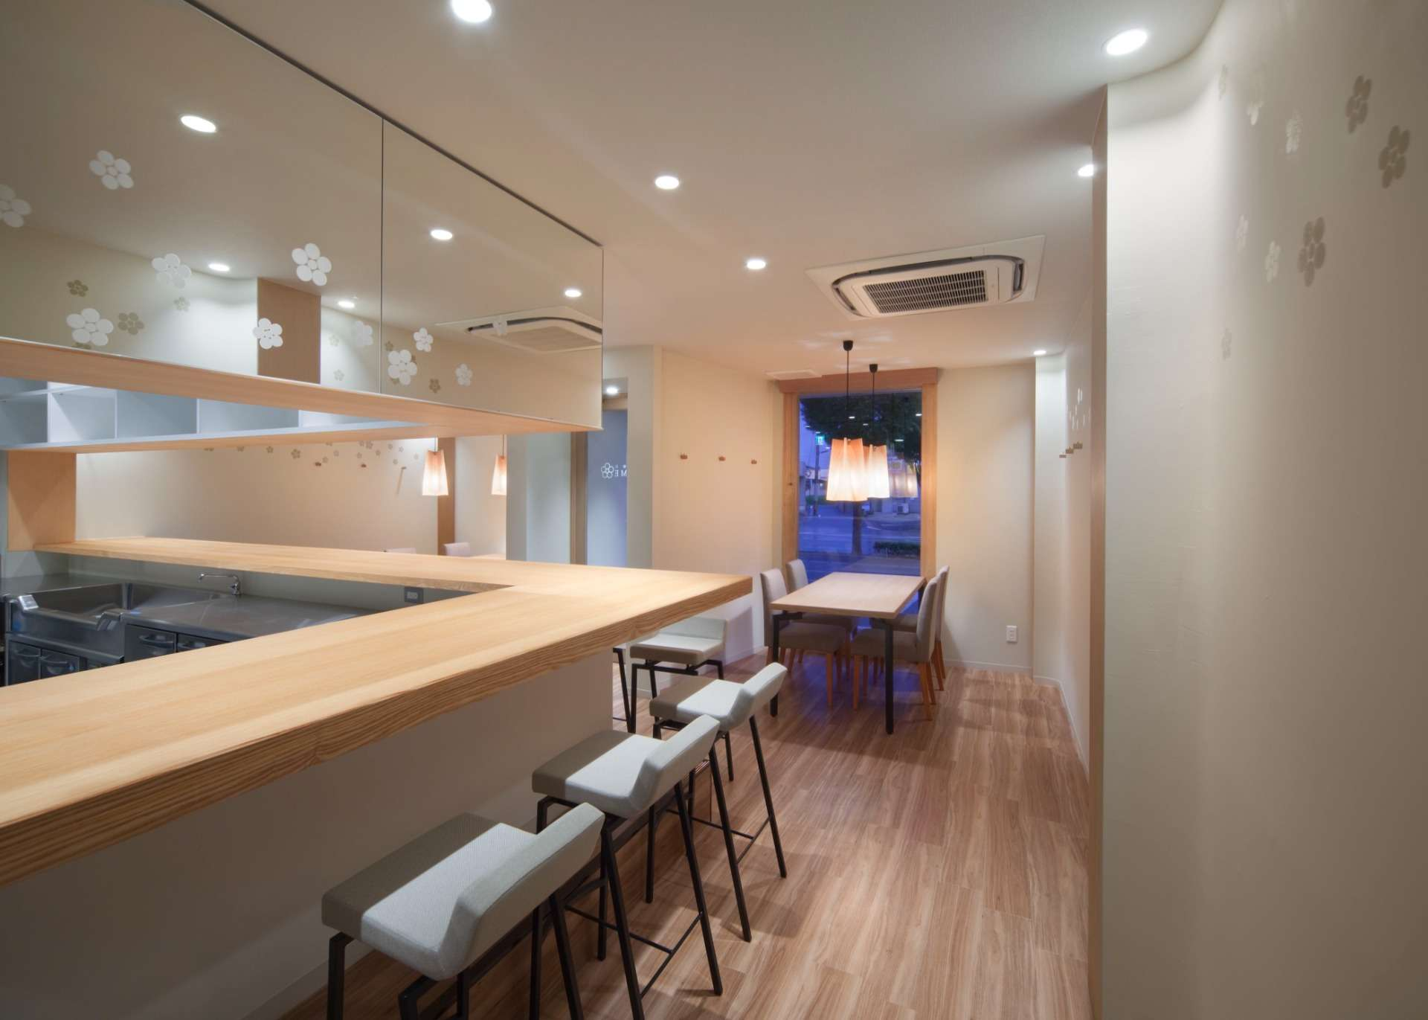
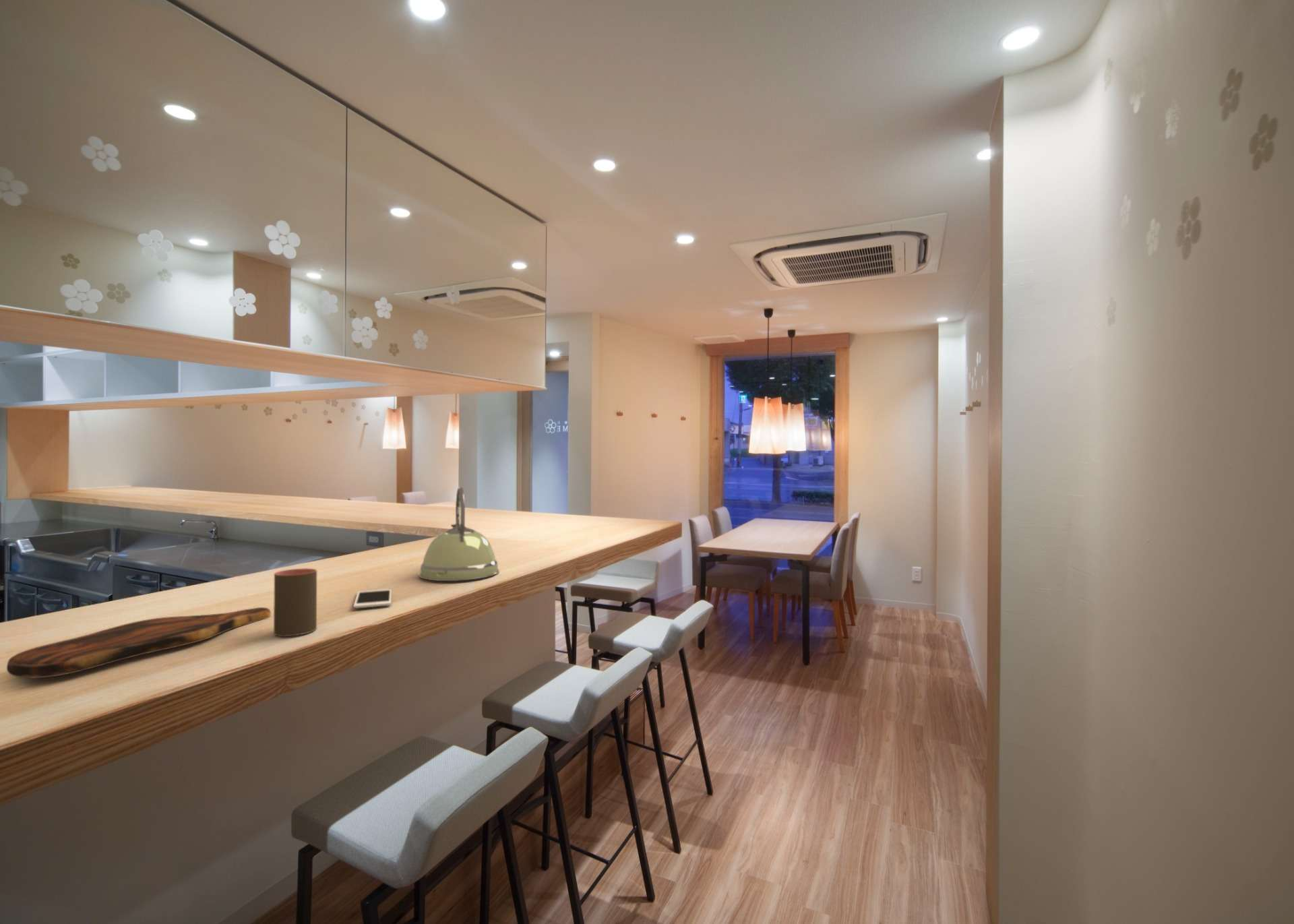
+ cell phone [353,588,392,609]
+ cup [273,567,317,637]
+ kettle [419,487,500,582]
+ cutting board [6,607,272,679]
